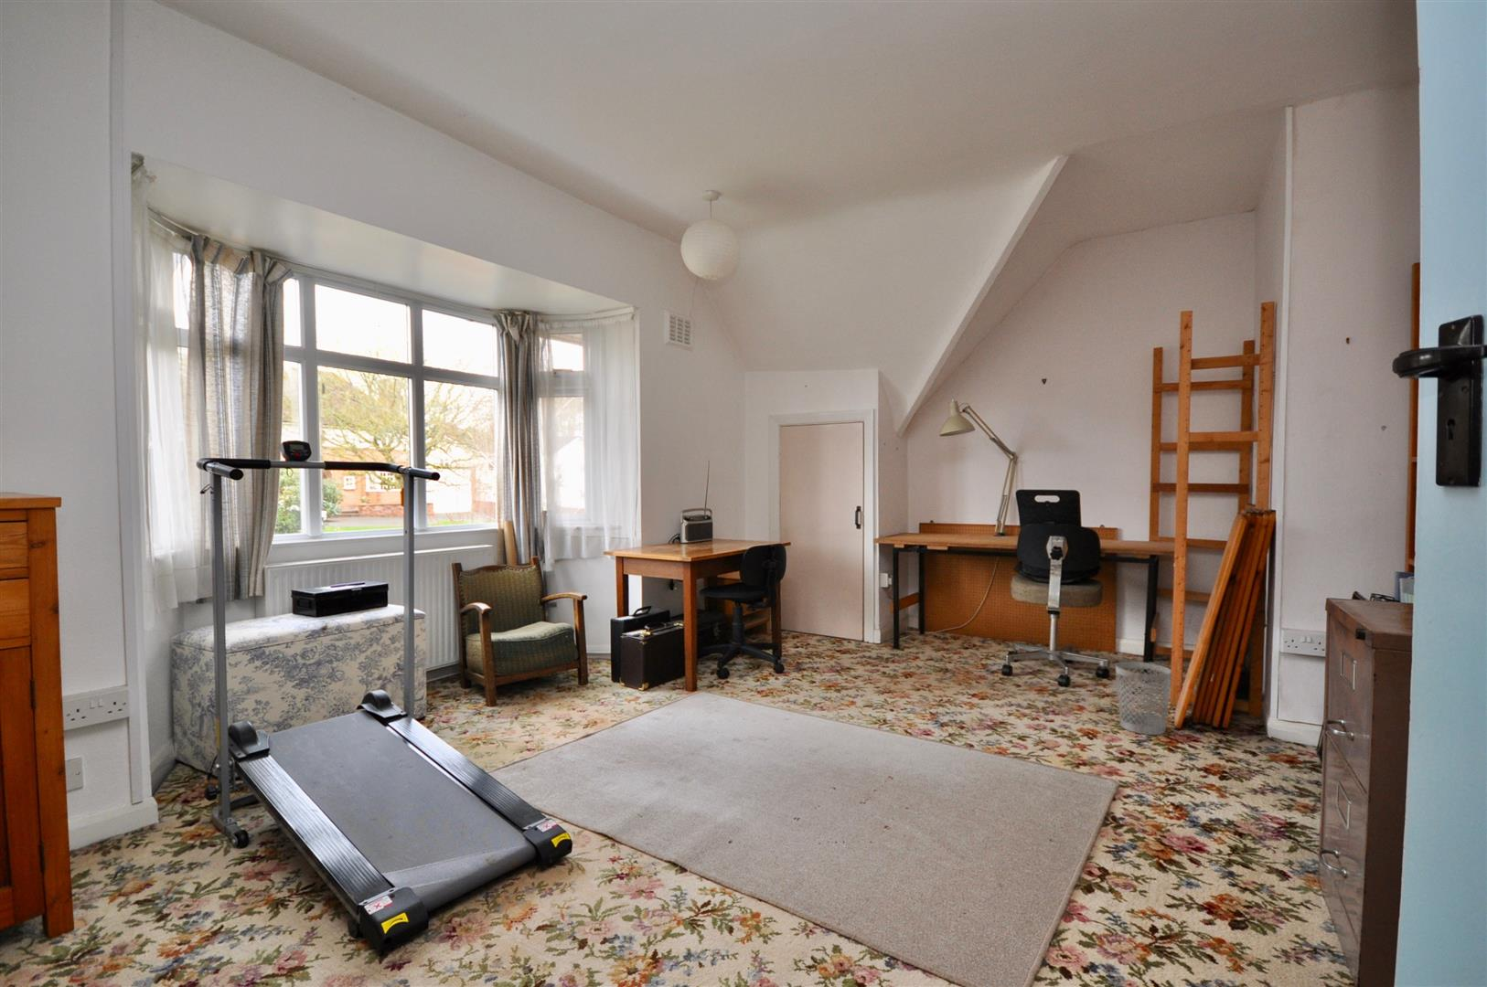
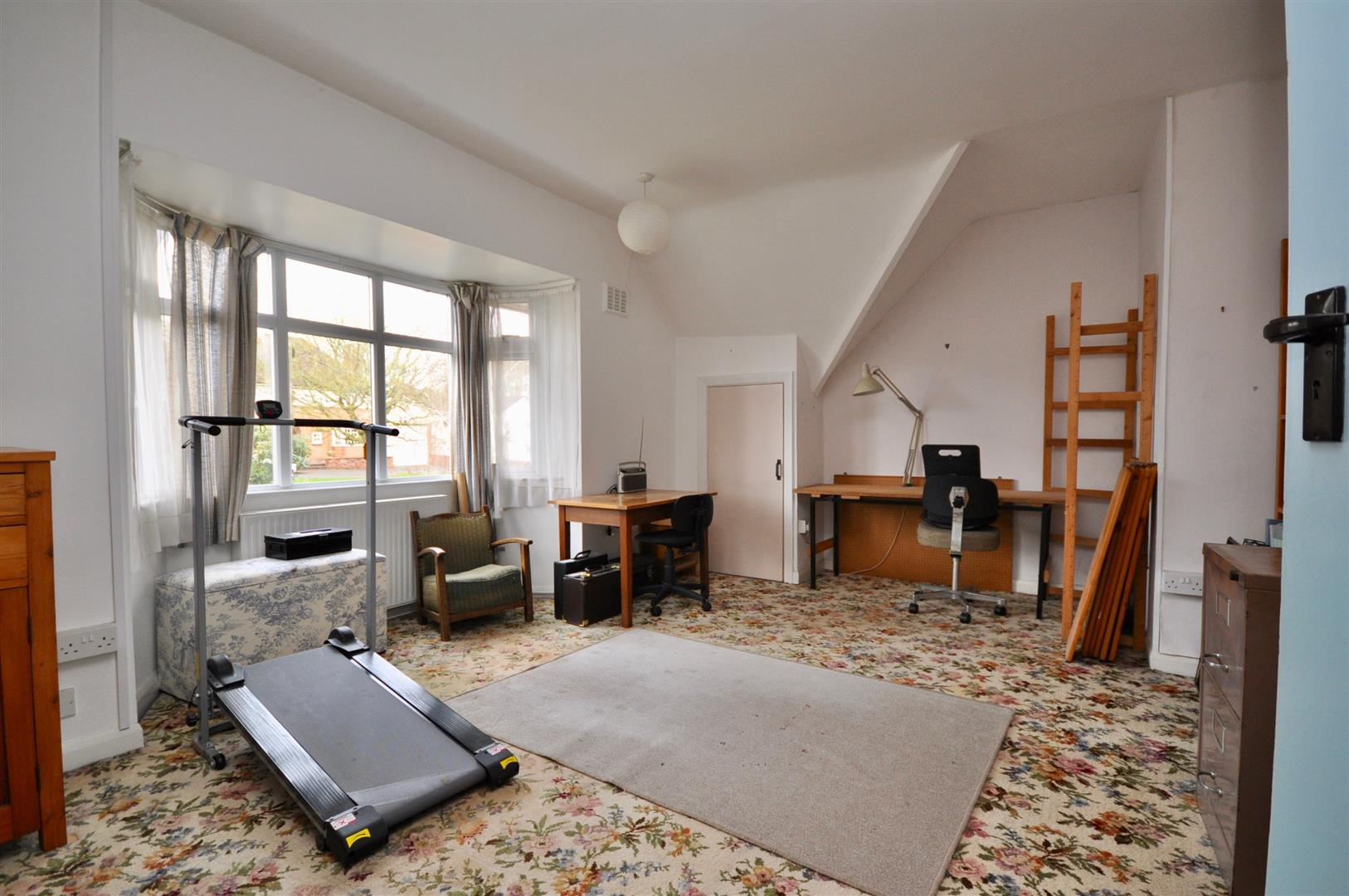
- wastebasket [1114,661,1173,736]
